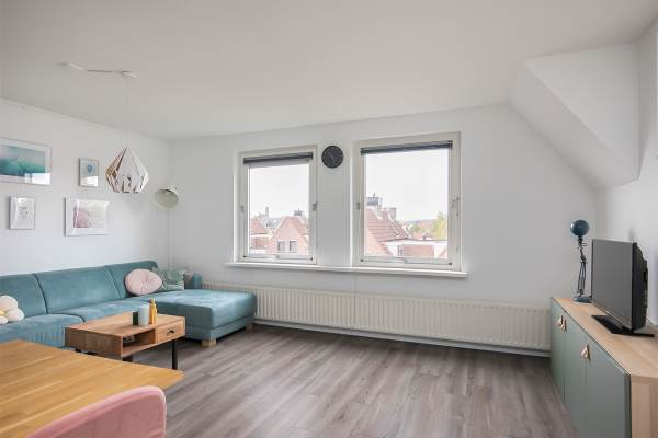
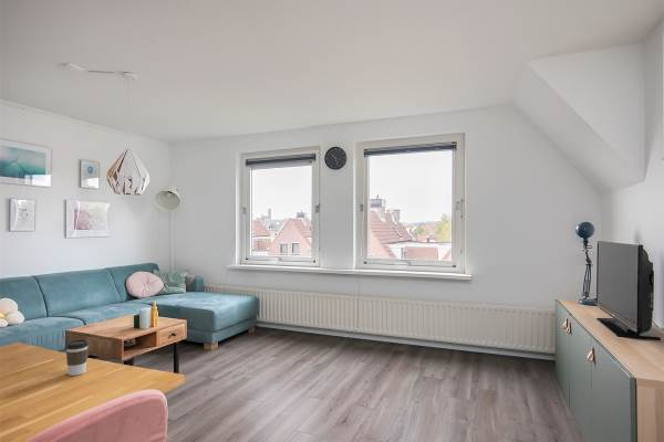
+ coffee cup [64,338,90,377]
